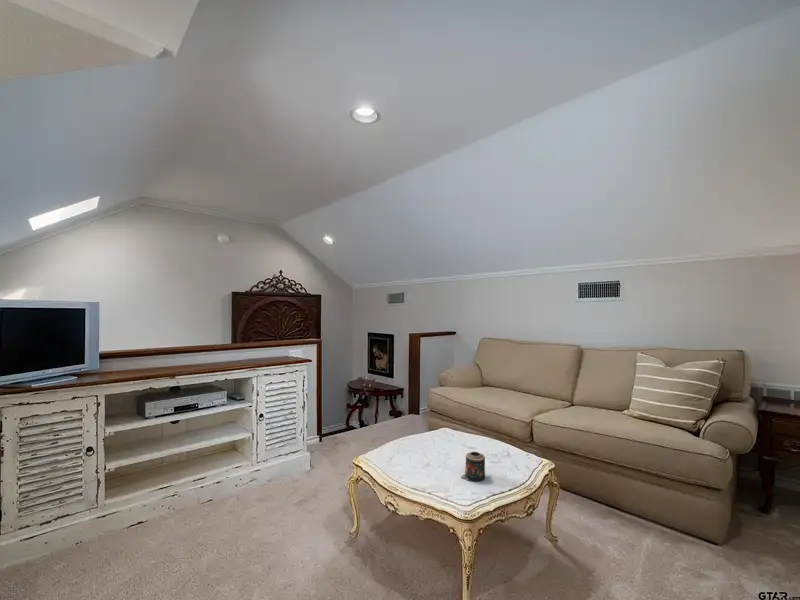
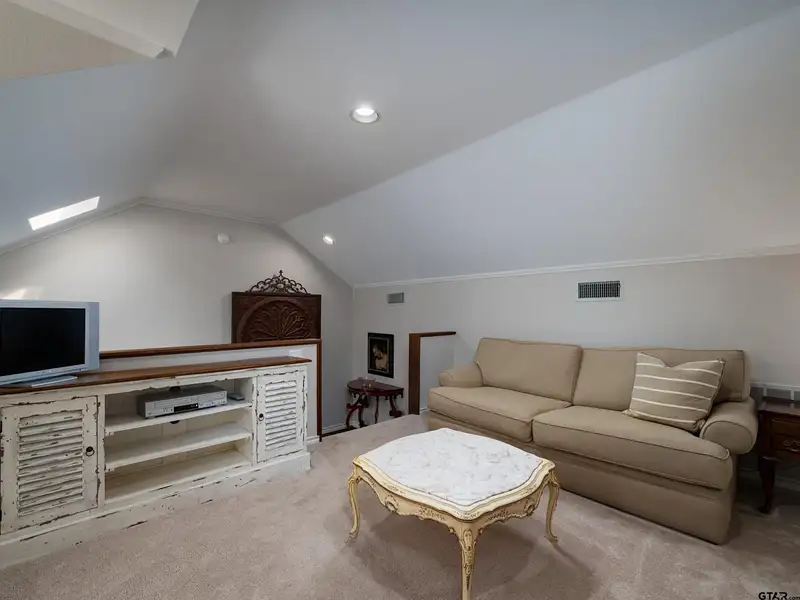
- candle [460,451,486,482]
